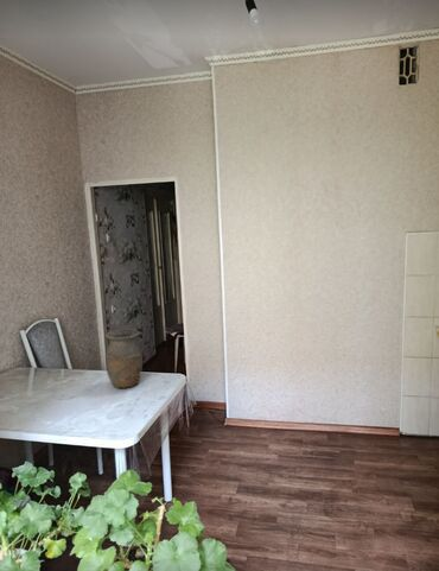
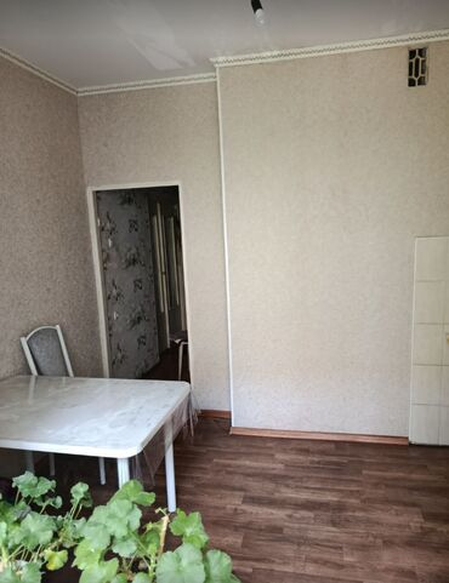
- vase [104,328,144,389]
